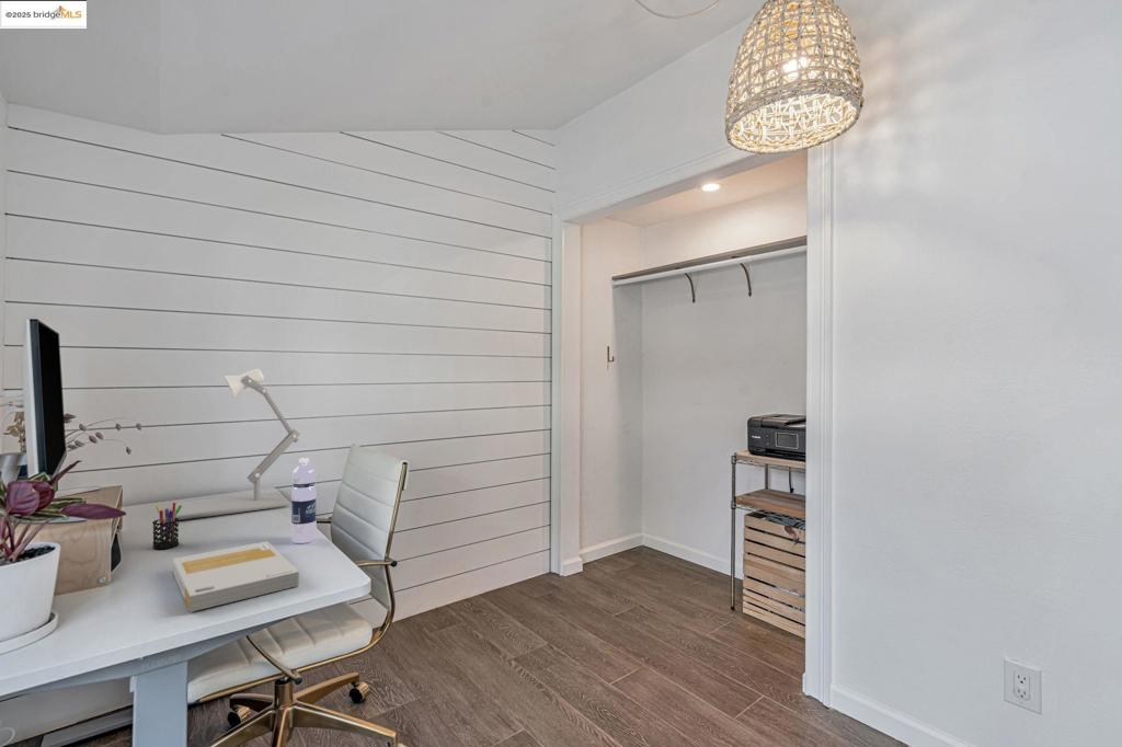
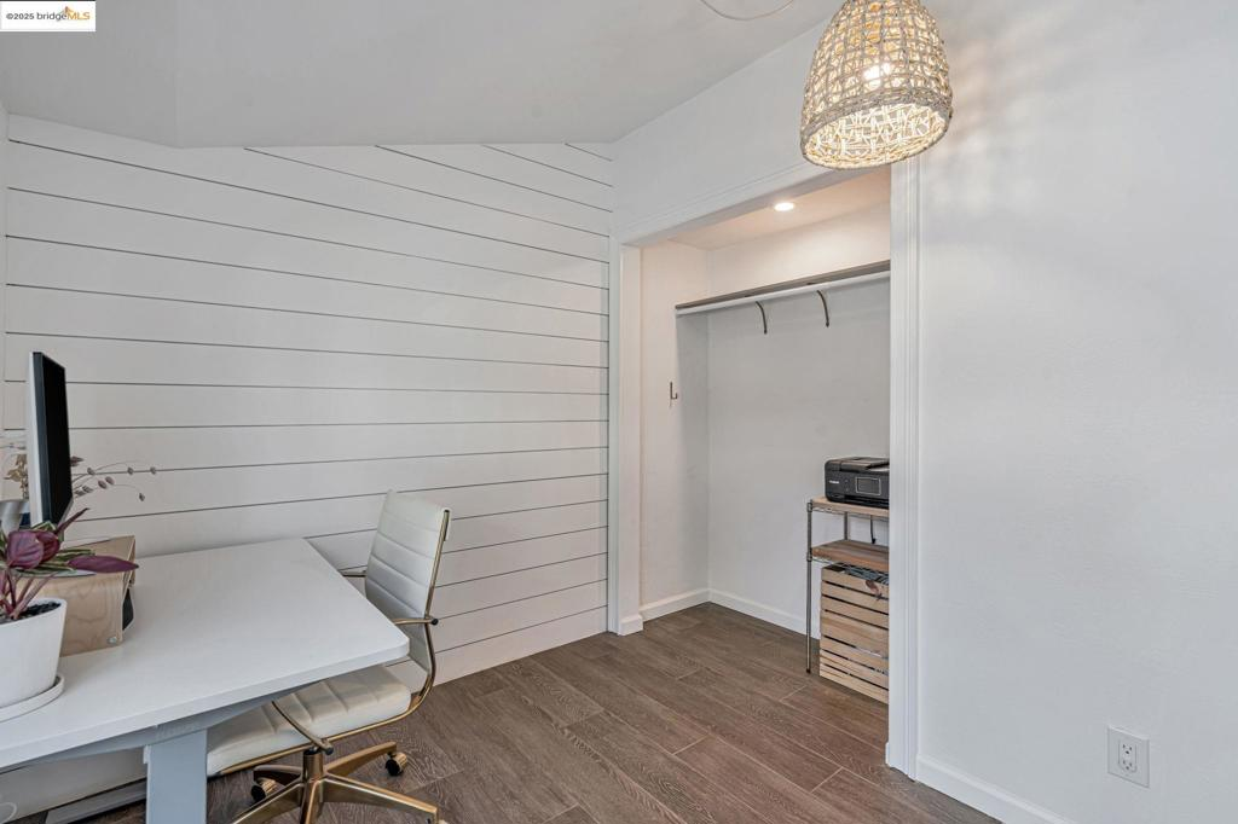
- book [172,540,300,612]
- pen holder [151,502,182,550]
- desk lamp [171,368,301,521]
- water bottle [290,457,318,544]
